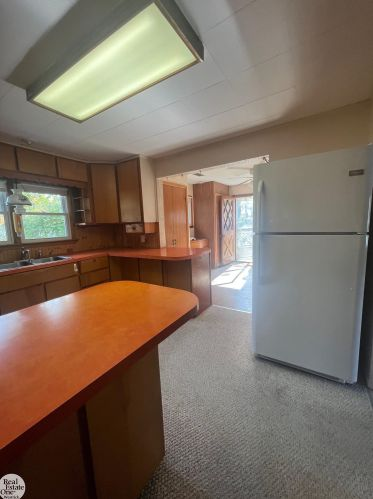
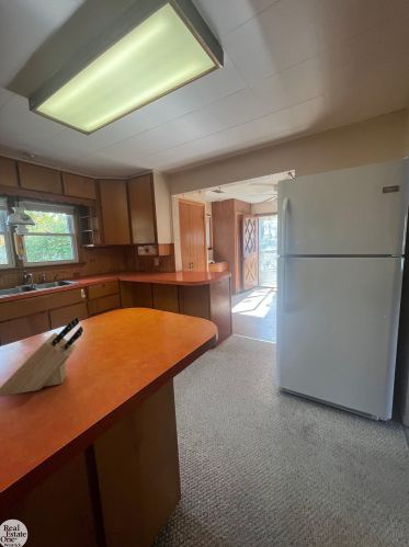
+ knife block [0,316,84,398]
